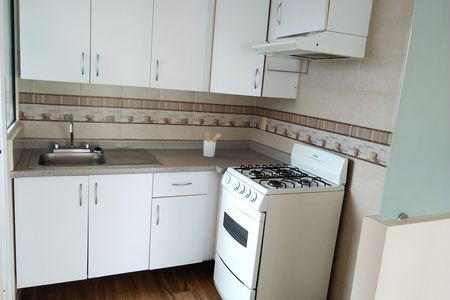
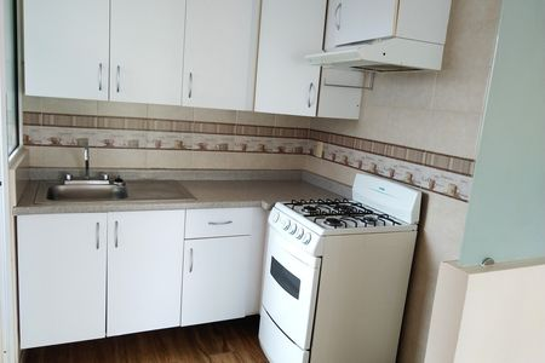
- utensil holder [203,131,222,158]
